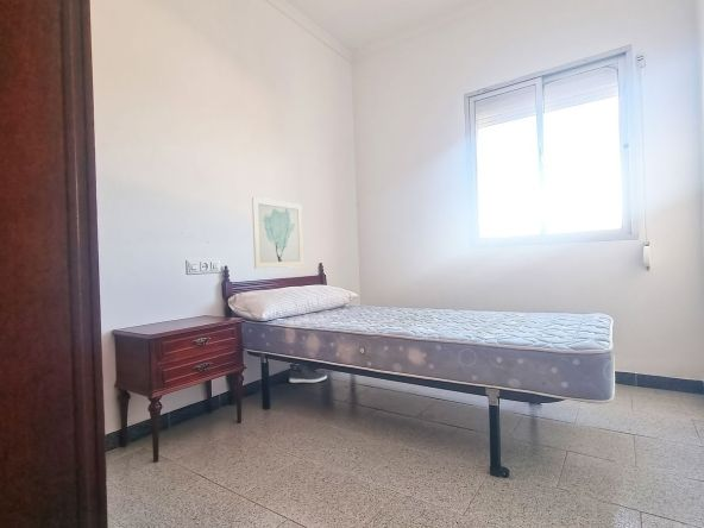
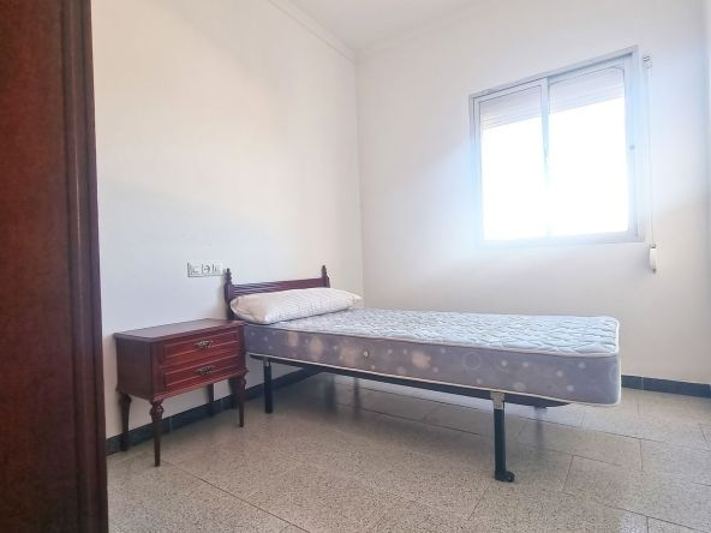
- wall art [251,196,304,270]
- sneaker [288,363,328,384]
